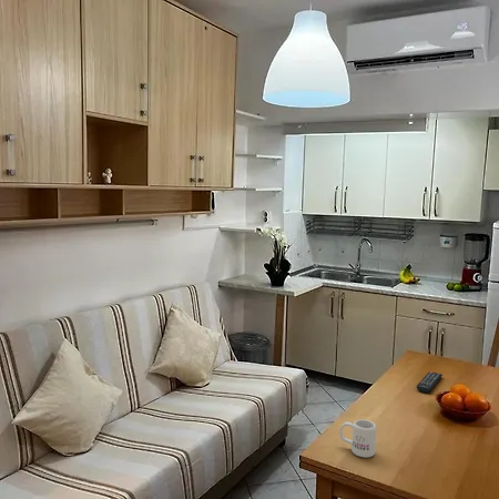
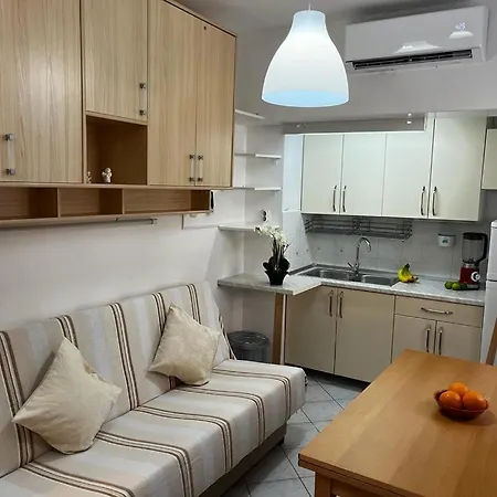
- mug [338,418,377,459]
- remote control [416,370,444,394]
